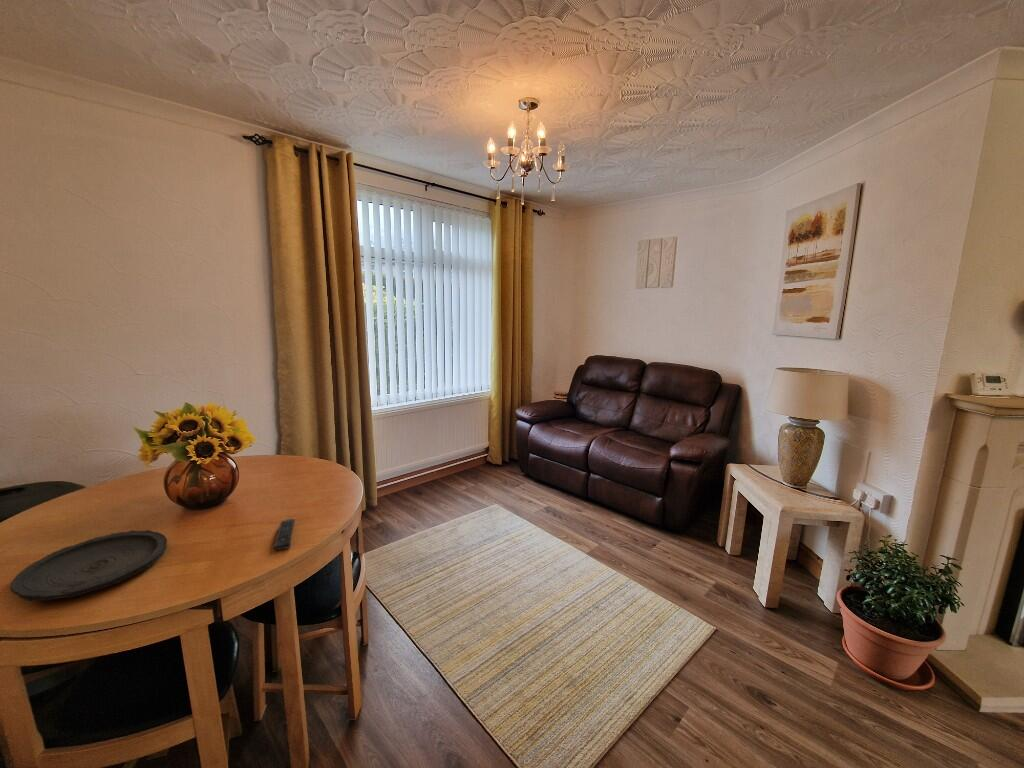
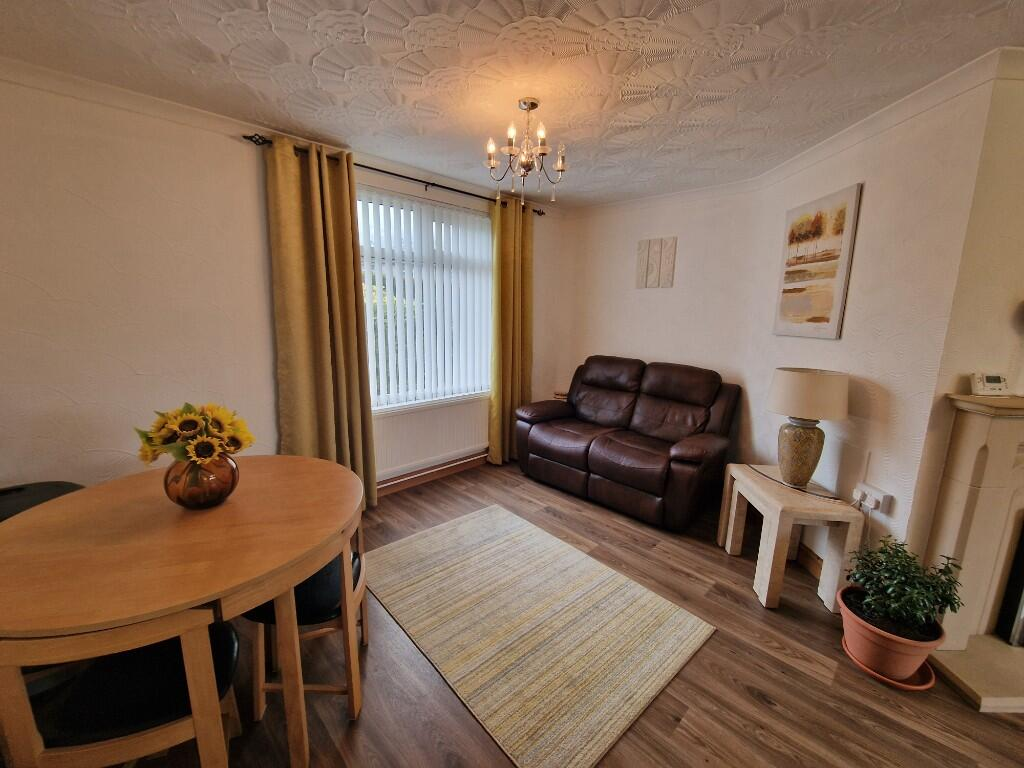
- remote control [273,518,296,551]
- plate [9,529,168,602]
